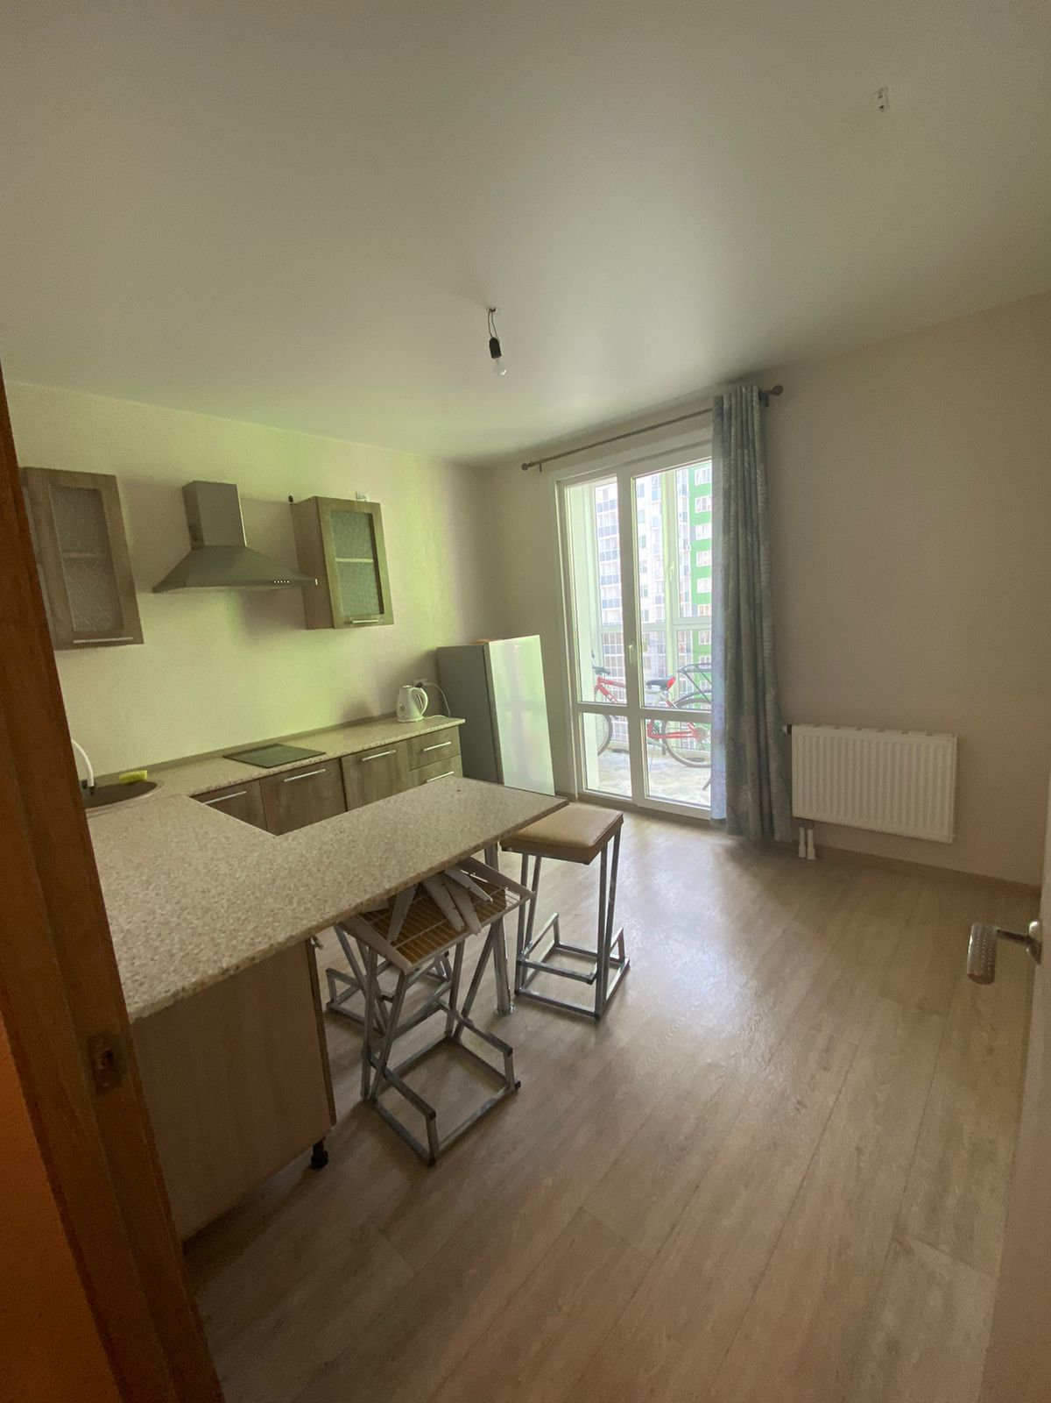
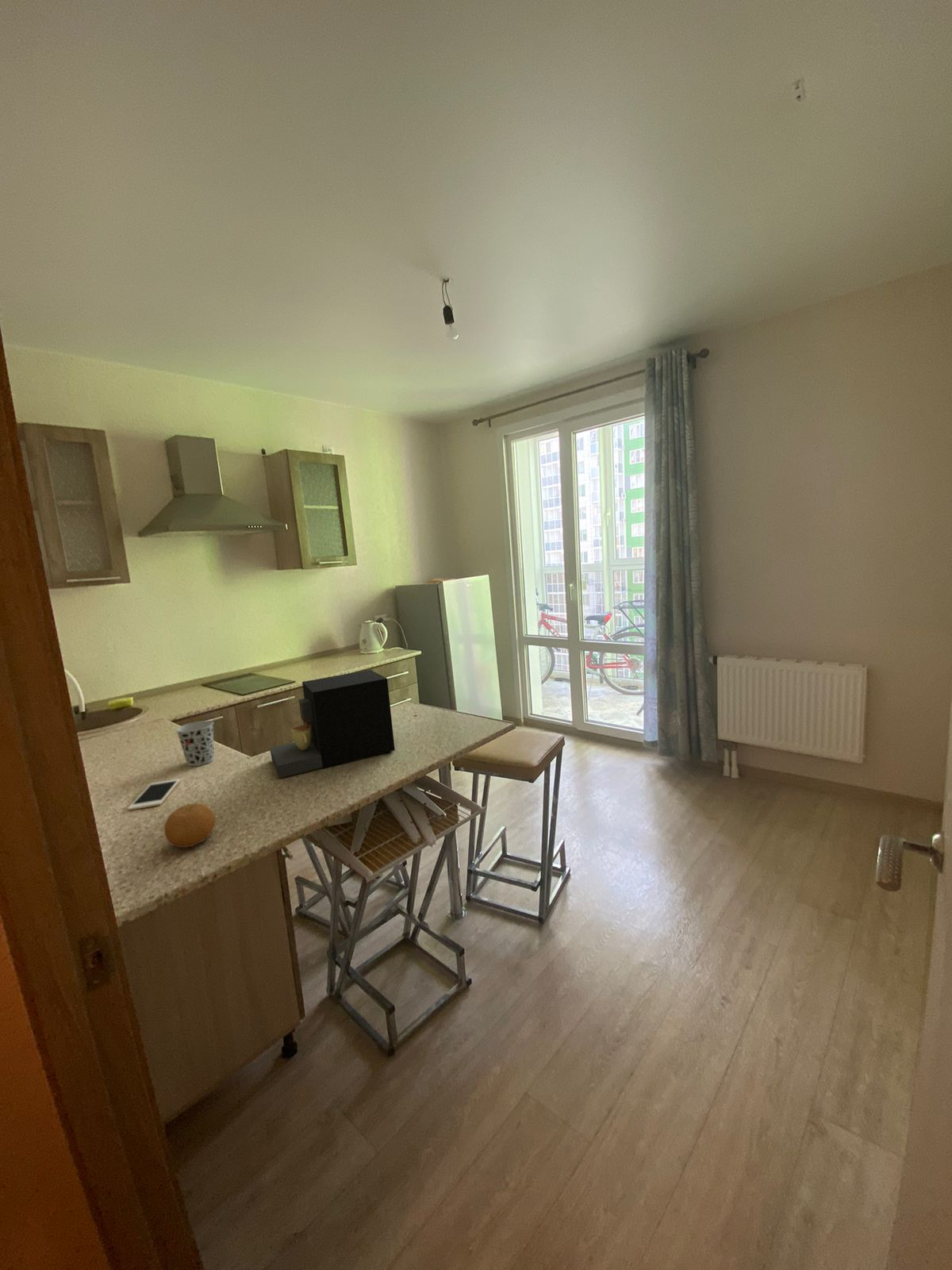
+ cell phone [127,778,181,811]
+ coffee maker [270,669,396,779]
+ cup [175,720,215,767]
+ fruit [163,802,217,849]
